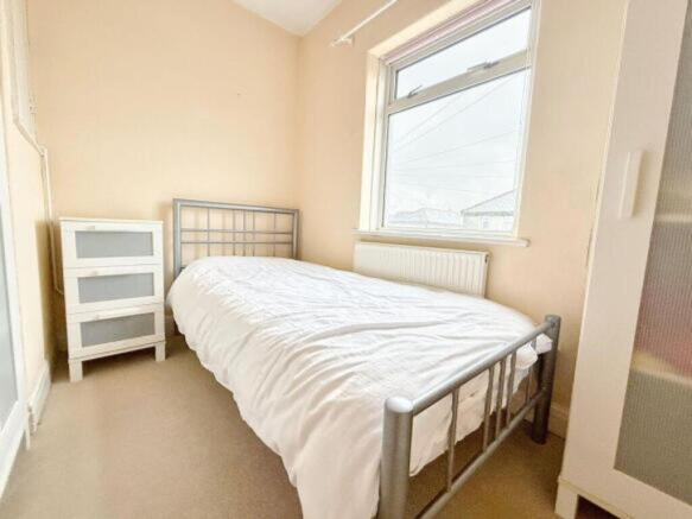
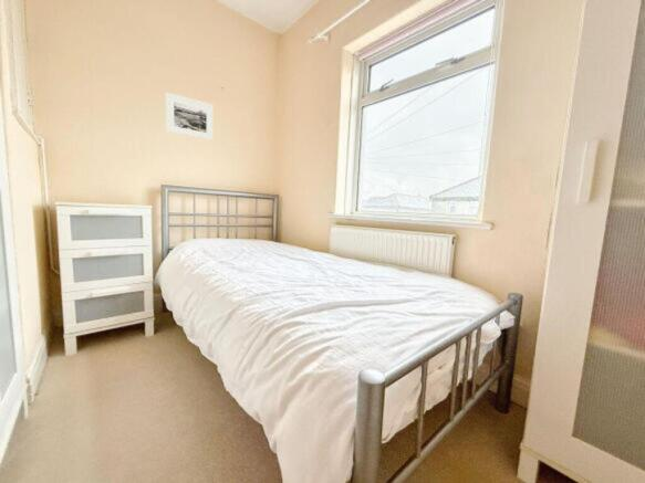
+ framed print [165,92,215,141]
